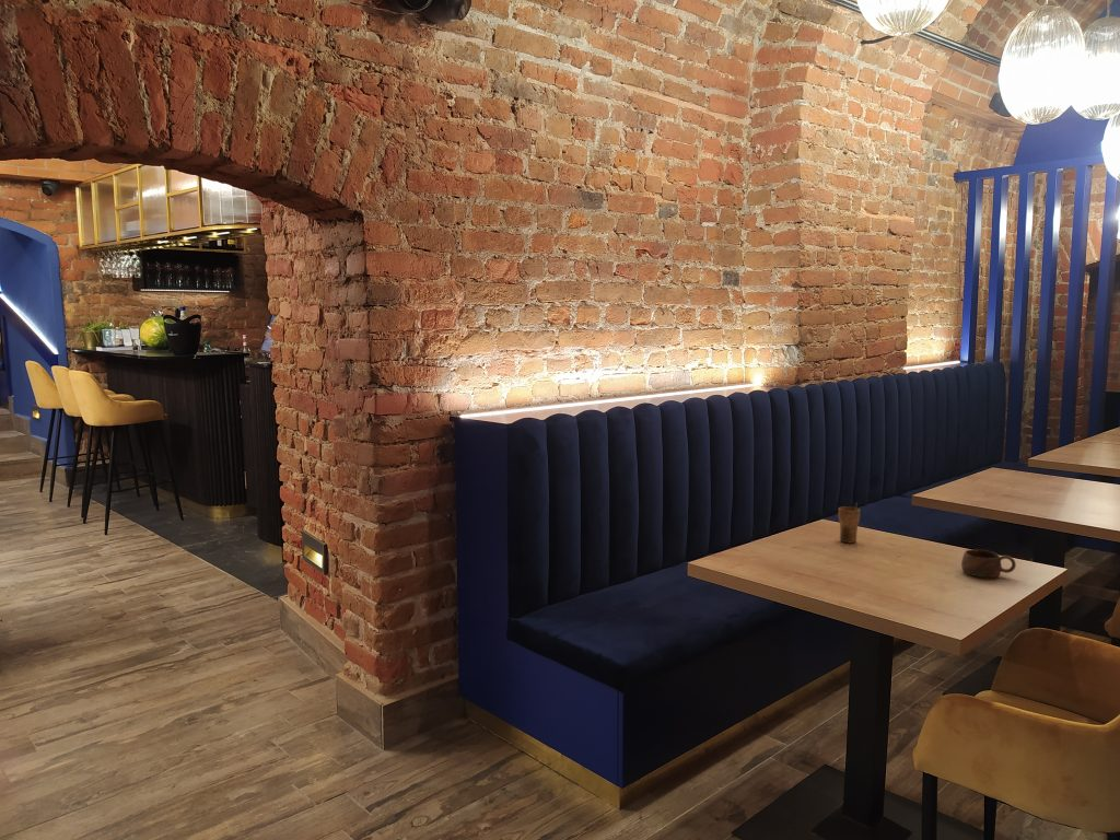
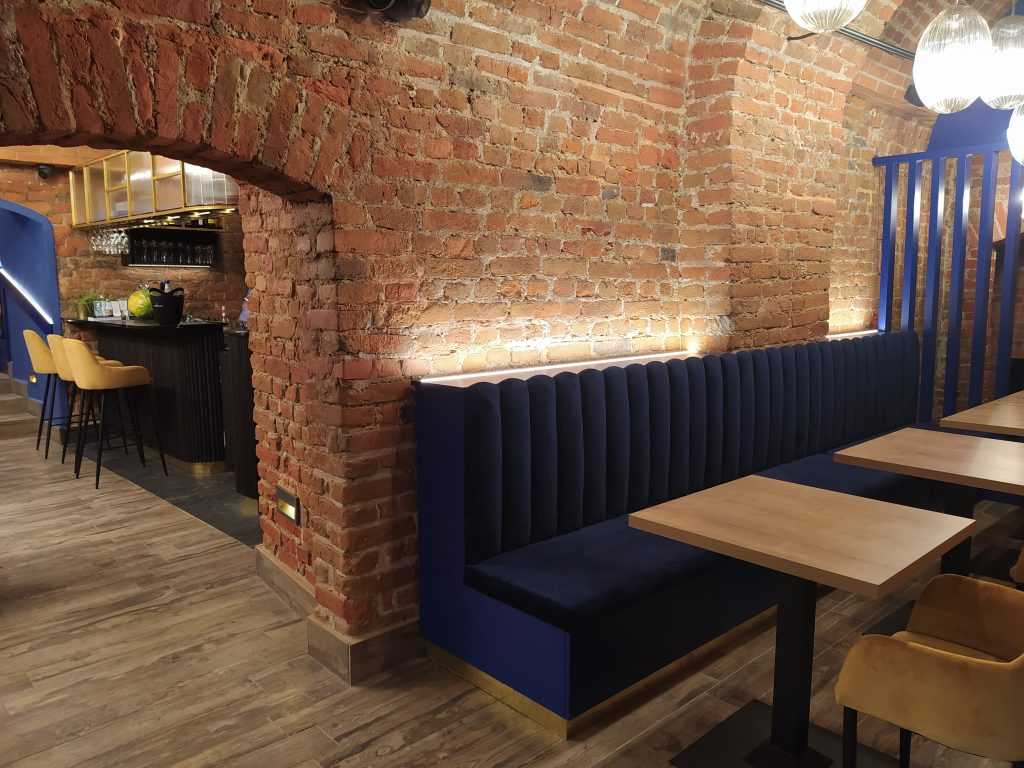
- cup [838,501,862,544]
- cup [960,548,1017,579]
